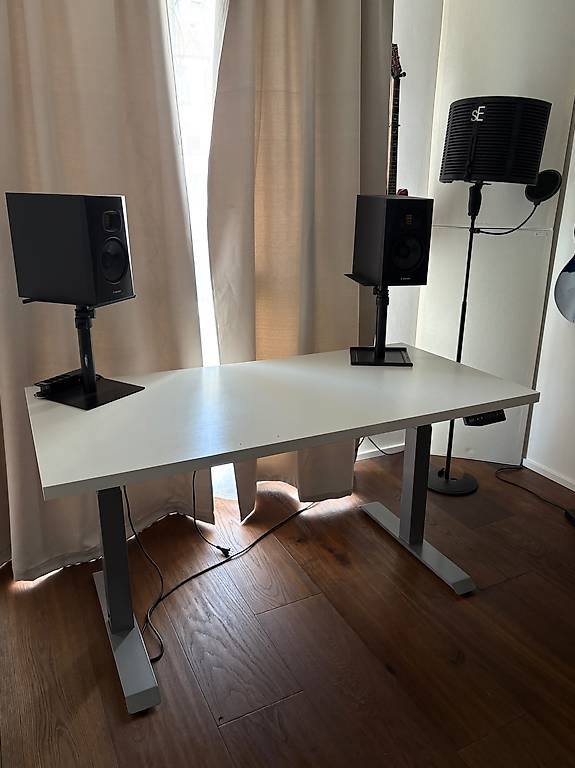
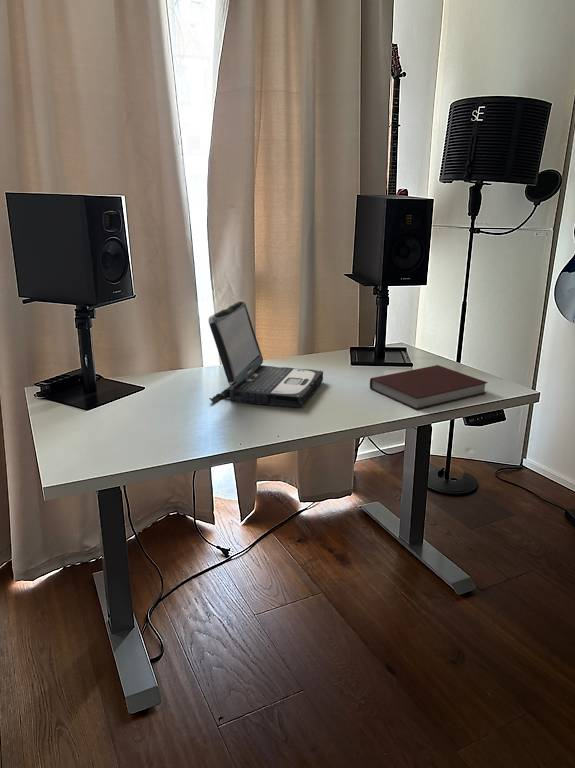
+ laptop [208,300,324,408]
+ notebook [369,364,489,411]
